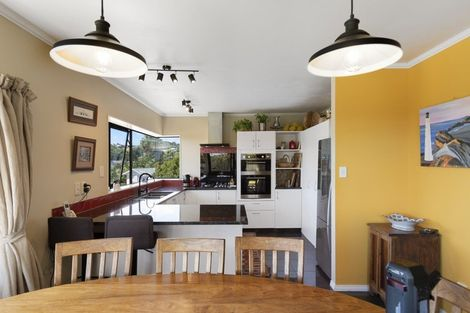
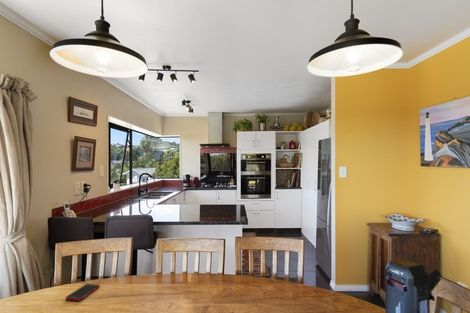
+ cell phone [64,283,101,302]
